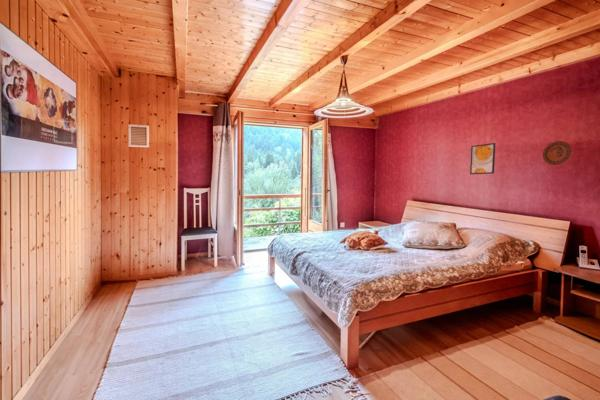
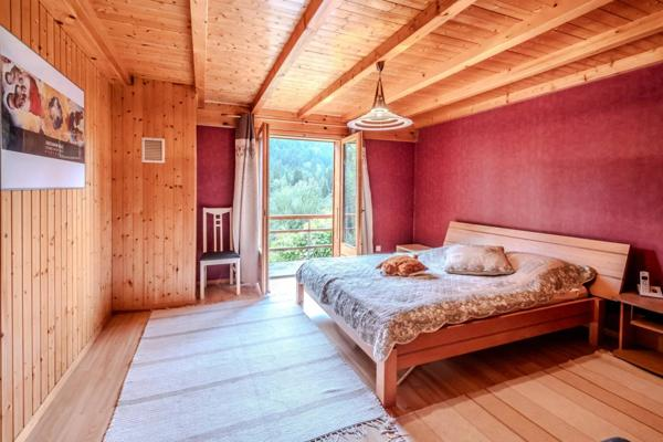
- decorative plate [542,140,572,166]
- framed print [469,142,496,175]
